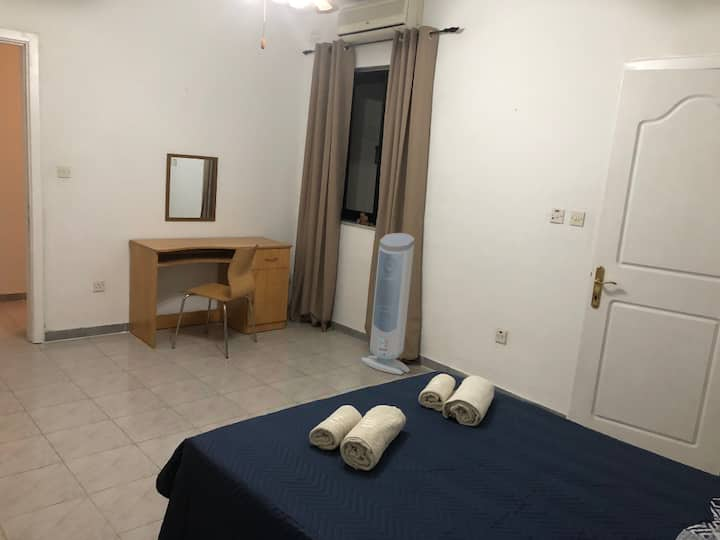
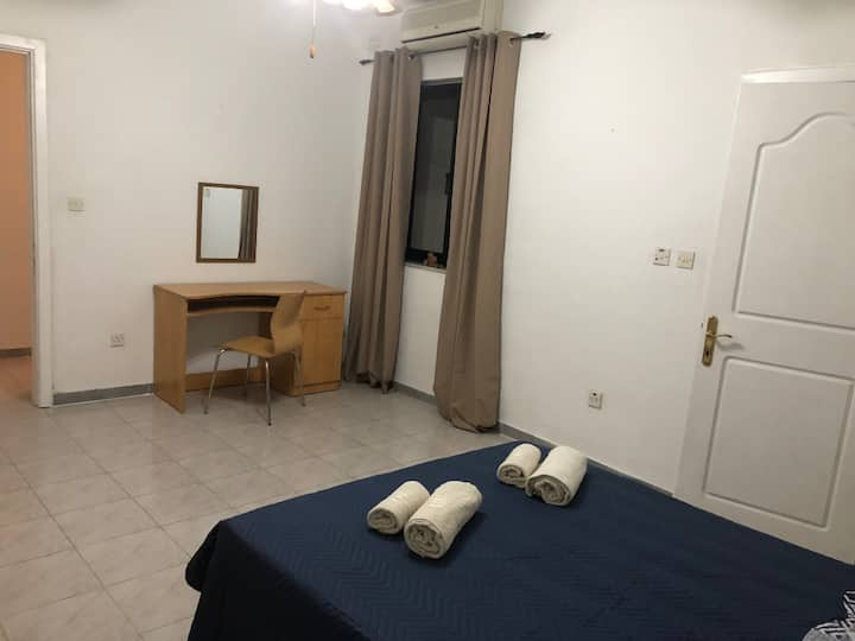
- air purifier [360,232,416,376]
